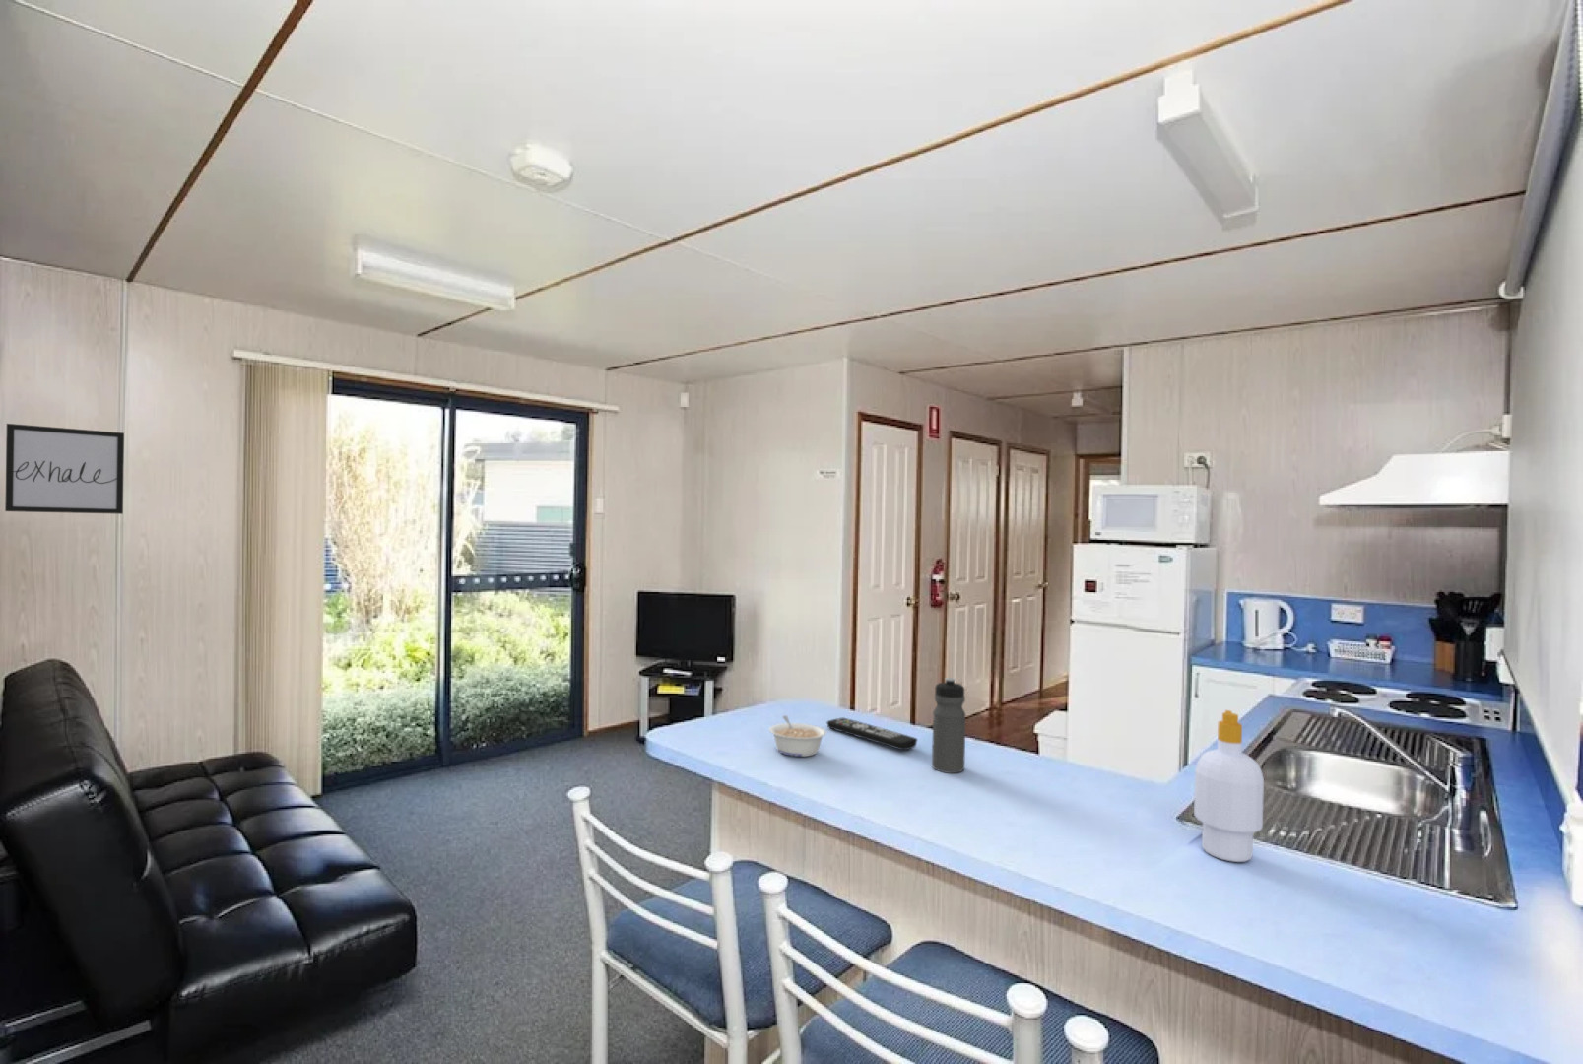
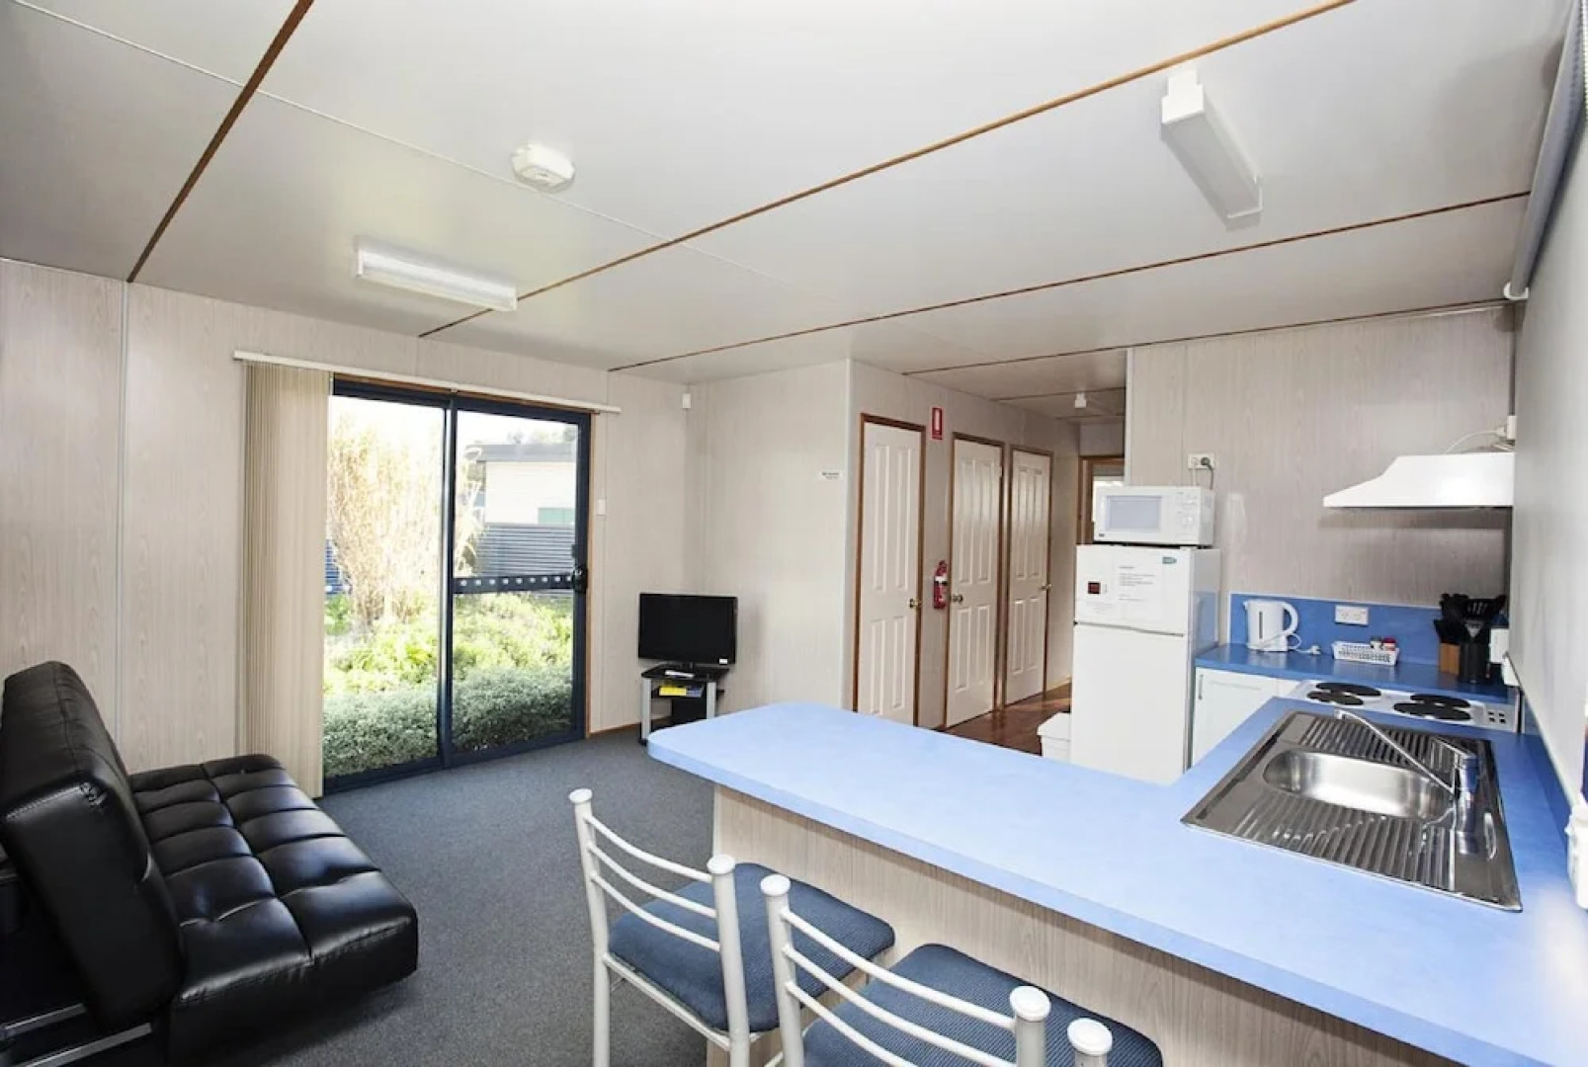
- soap bottle [1193,709,1265,863]
- water bottle [931,677,967,774]
- remote control [825,717,918,750]
- wall art [4,423,125,515]
- legume [768,714,828,758]
